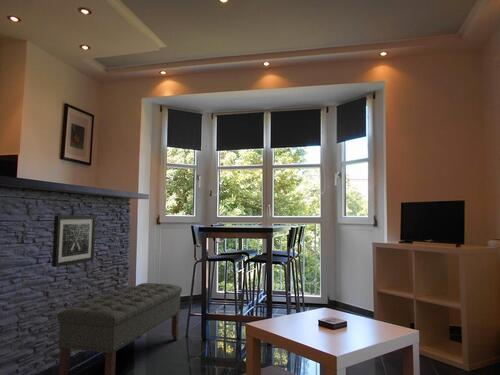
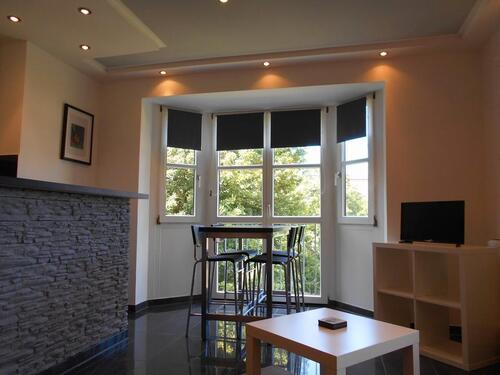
- bench [57,282,183,375]
- wall art [51,214,97,268]
